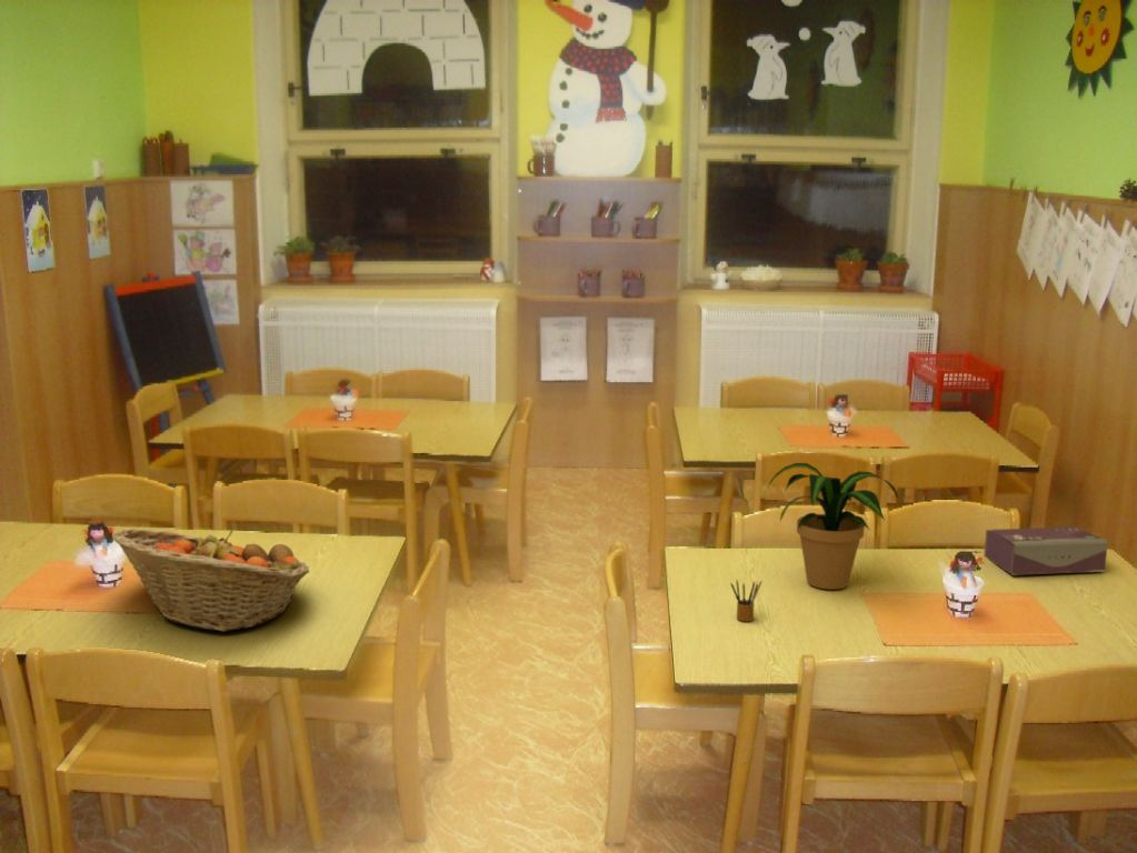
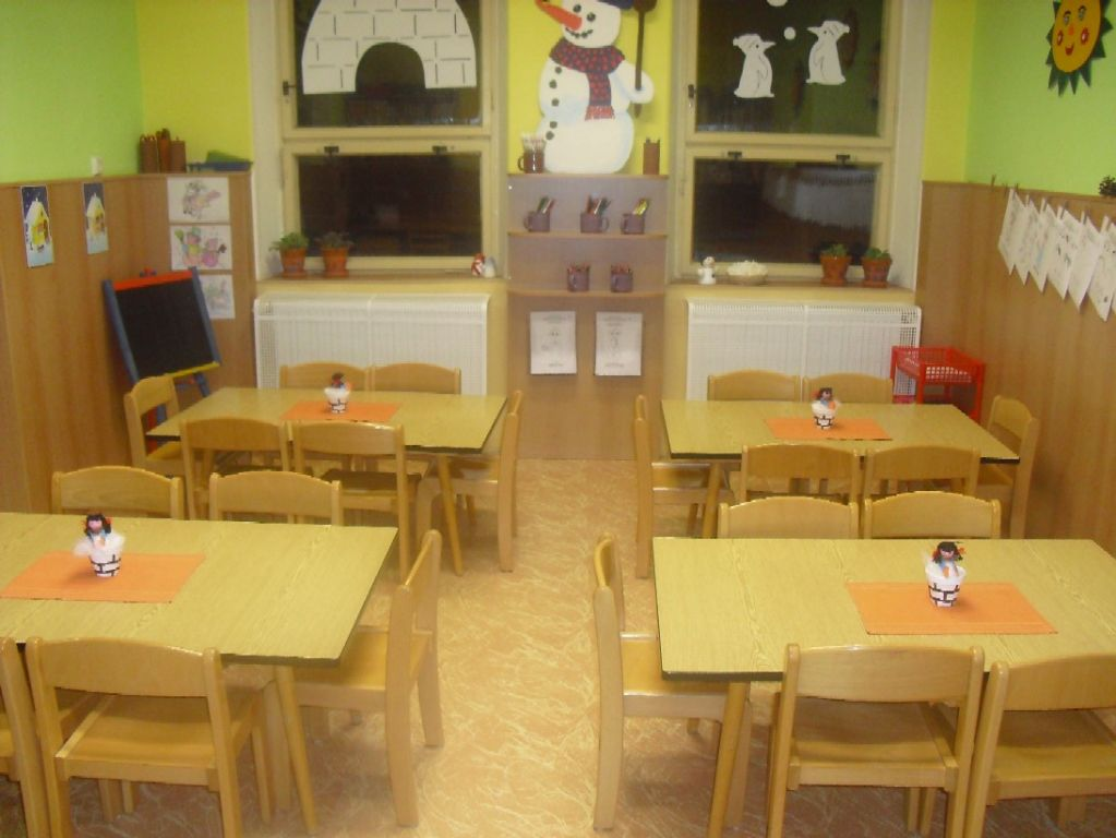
- tissue box [984,525,1109,576]
- pencil box [729,580,762,622]
- potted plant [766,462,899,590]
- fruit basket [111,528,311,632]
